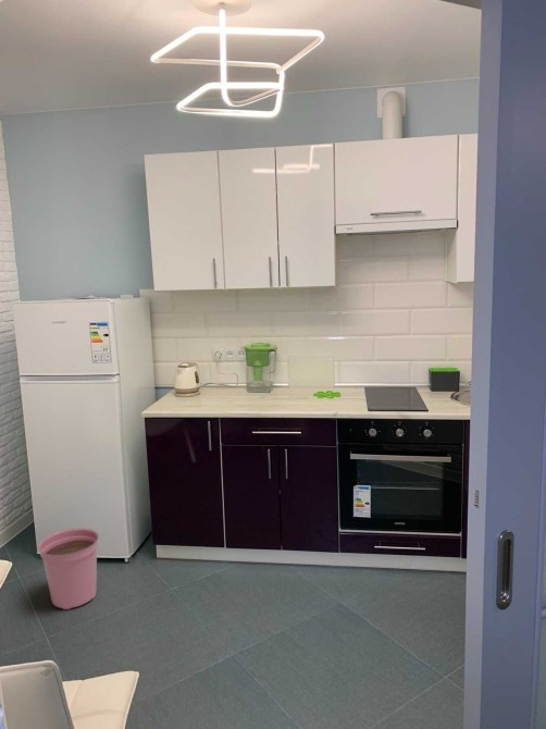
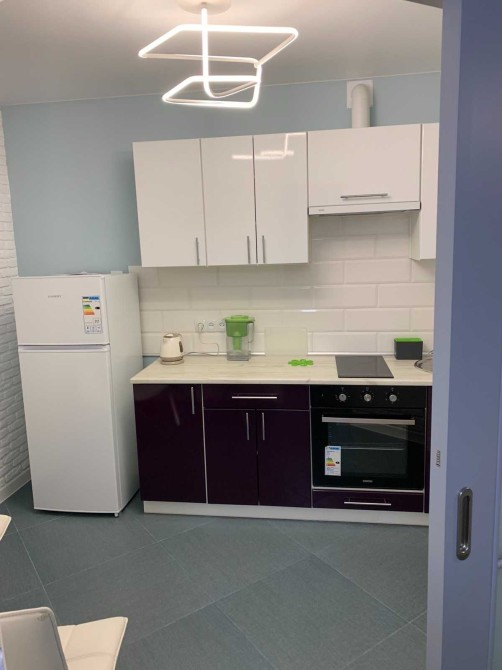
- plant pot [38,528,99,610]
